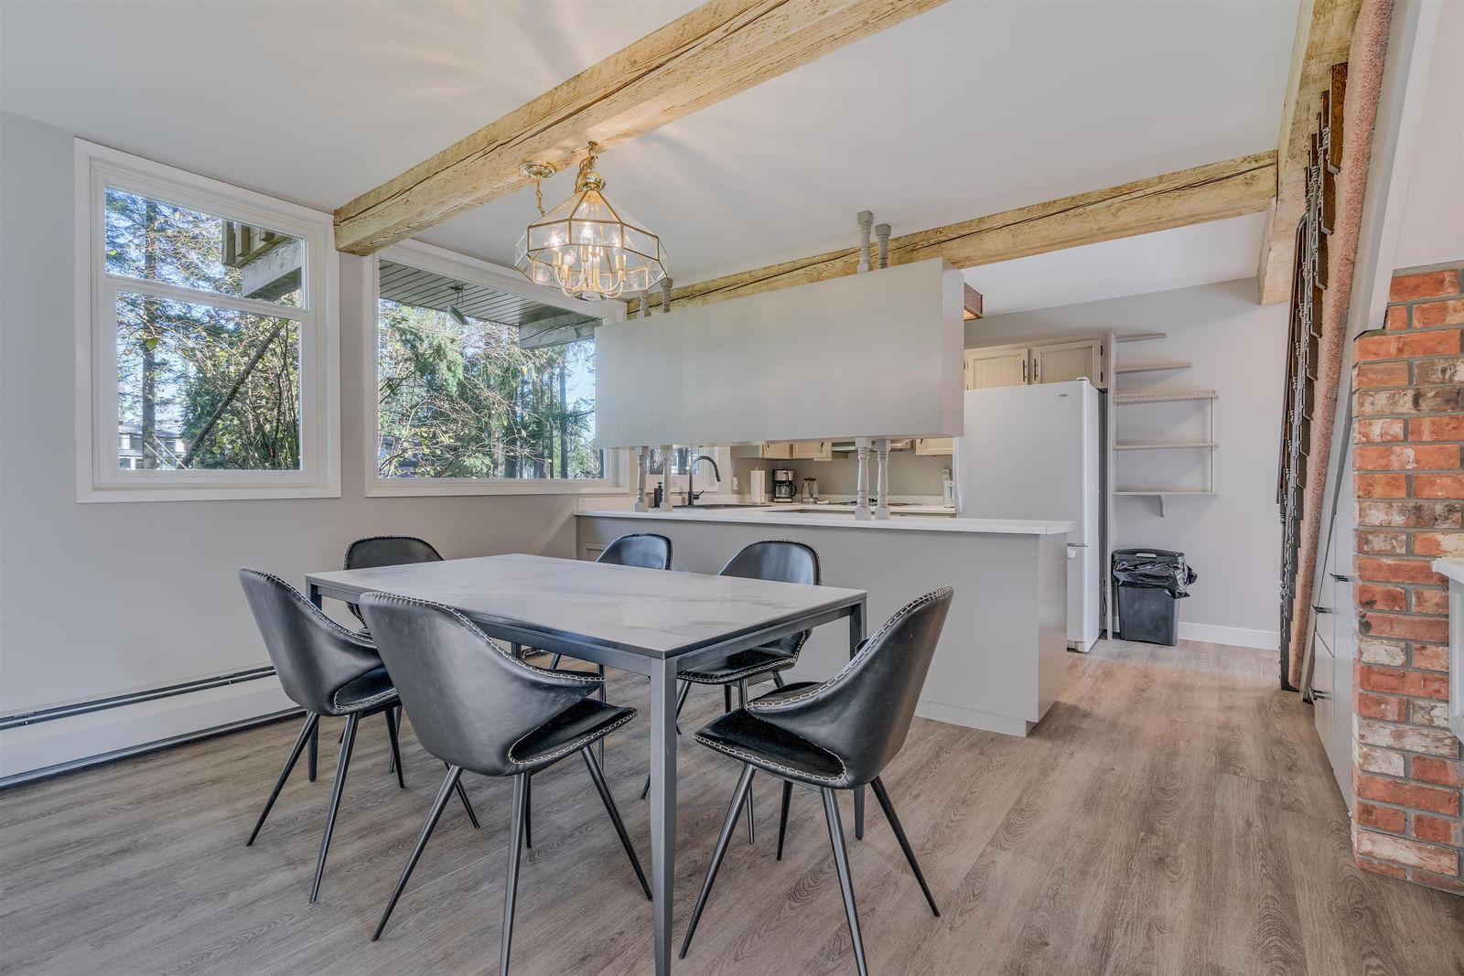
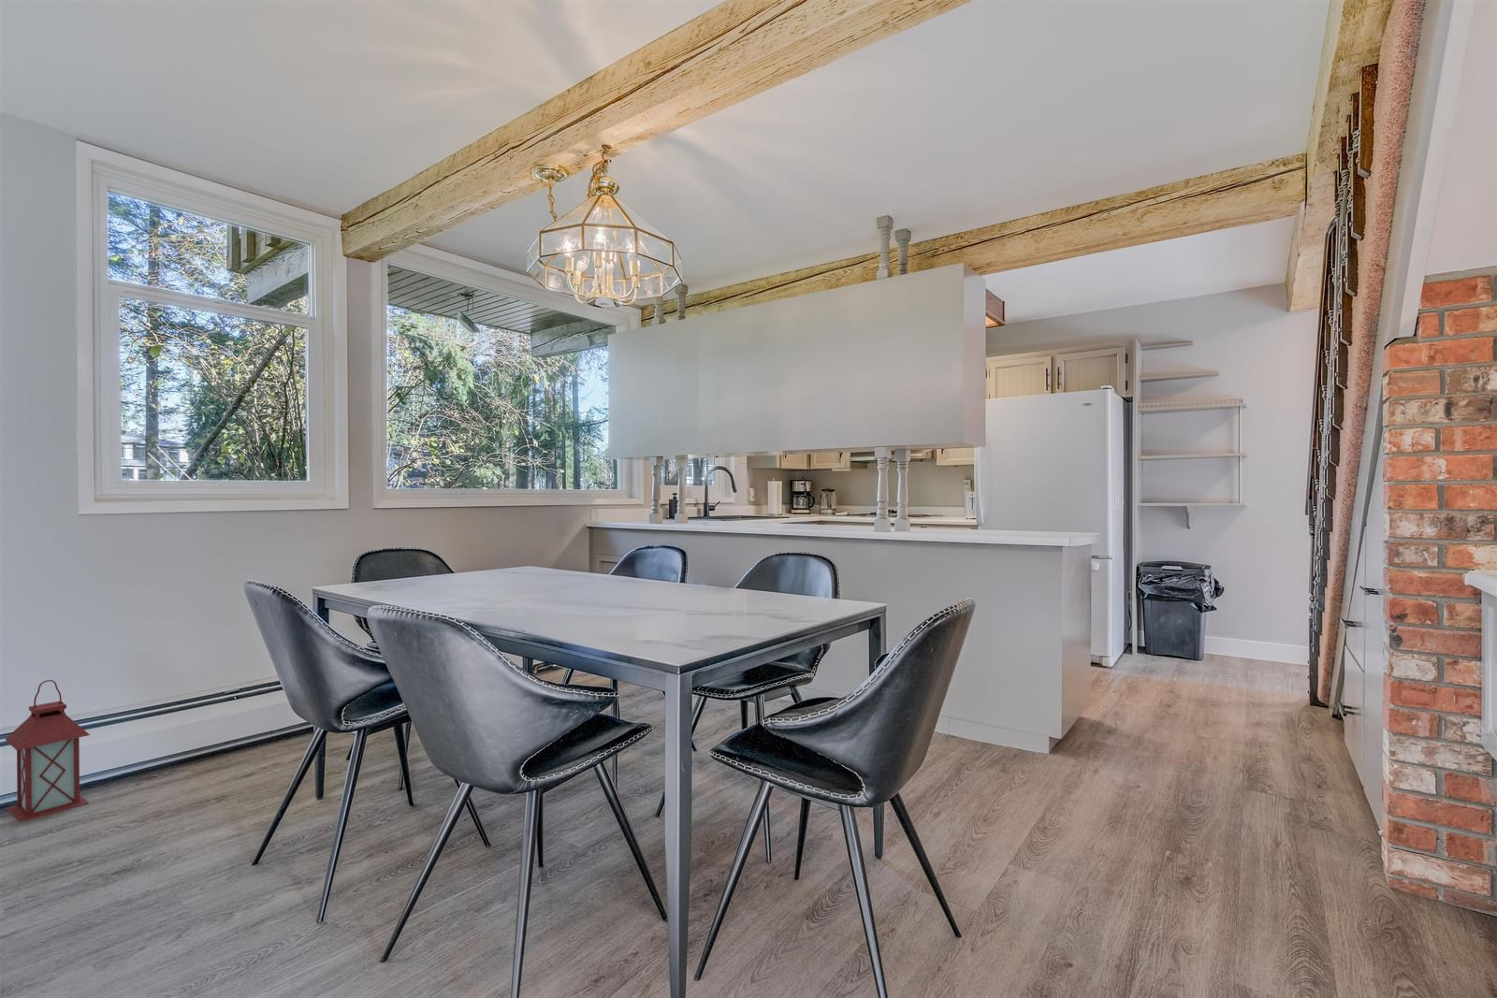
+ lantern [4,679,90,823]
